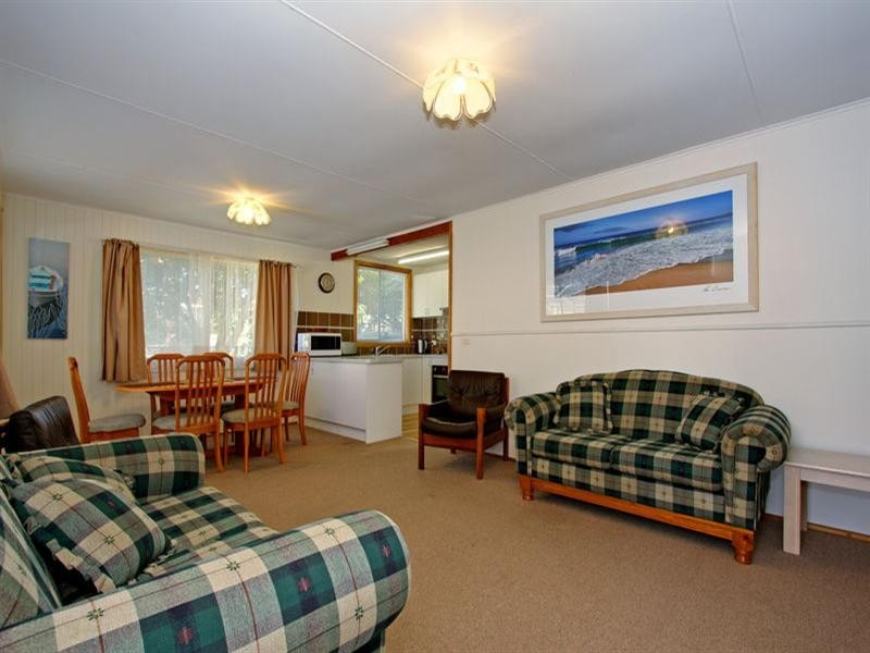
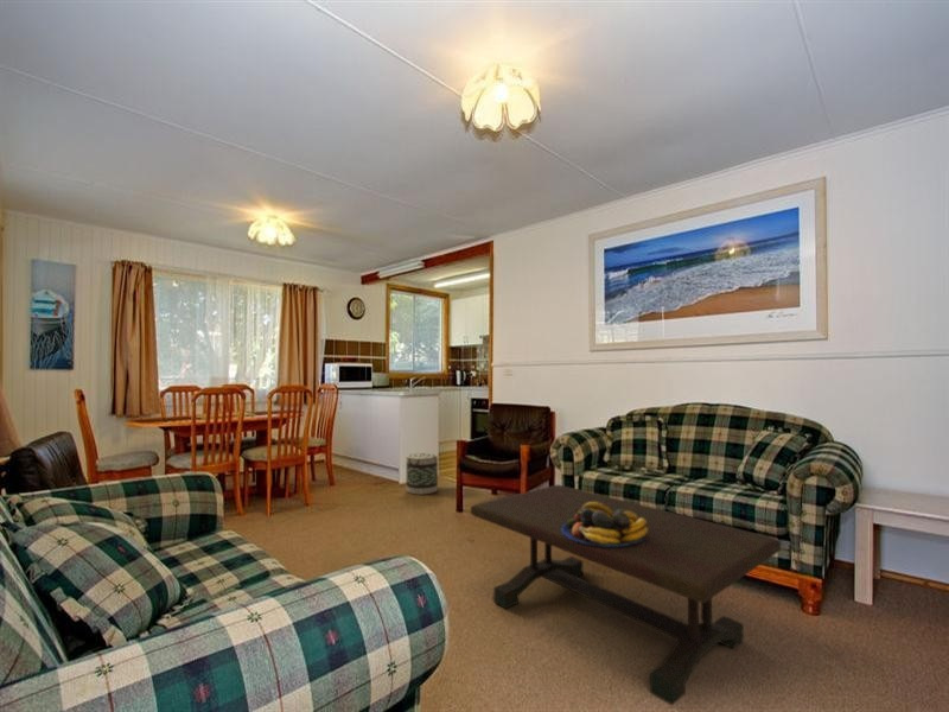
+ fruit bowl [561,502,648,547]
+ coffee table [470,484,782,706]
+ basket [405,452,439,496]
